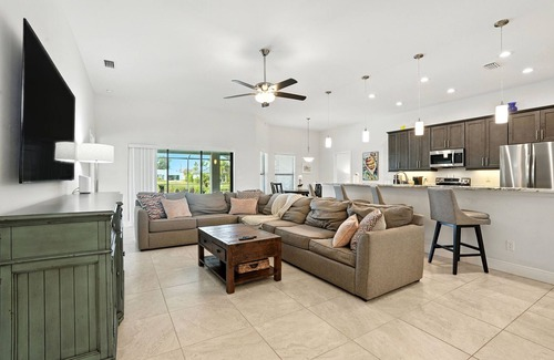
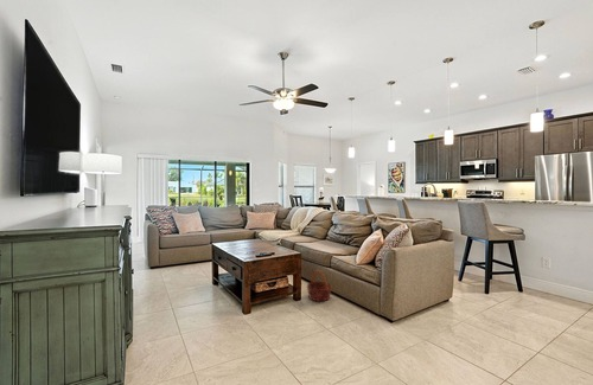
+ basket [306,270,333,302]
